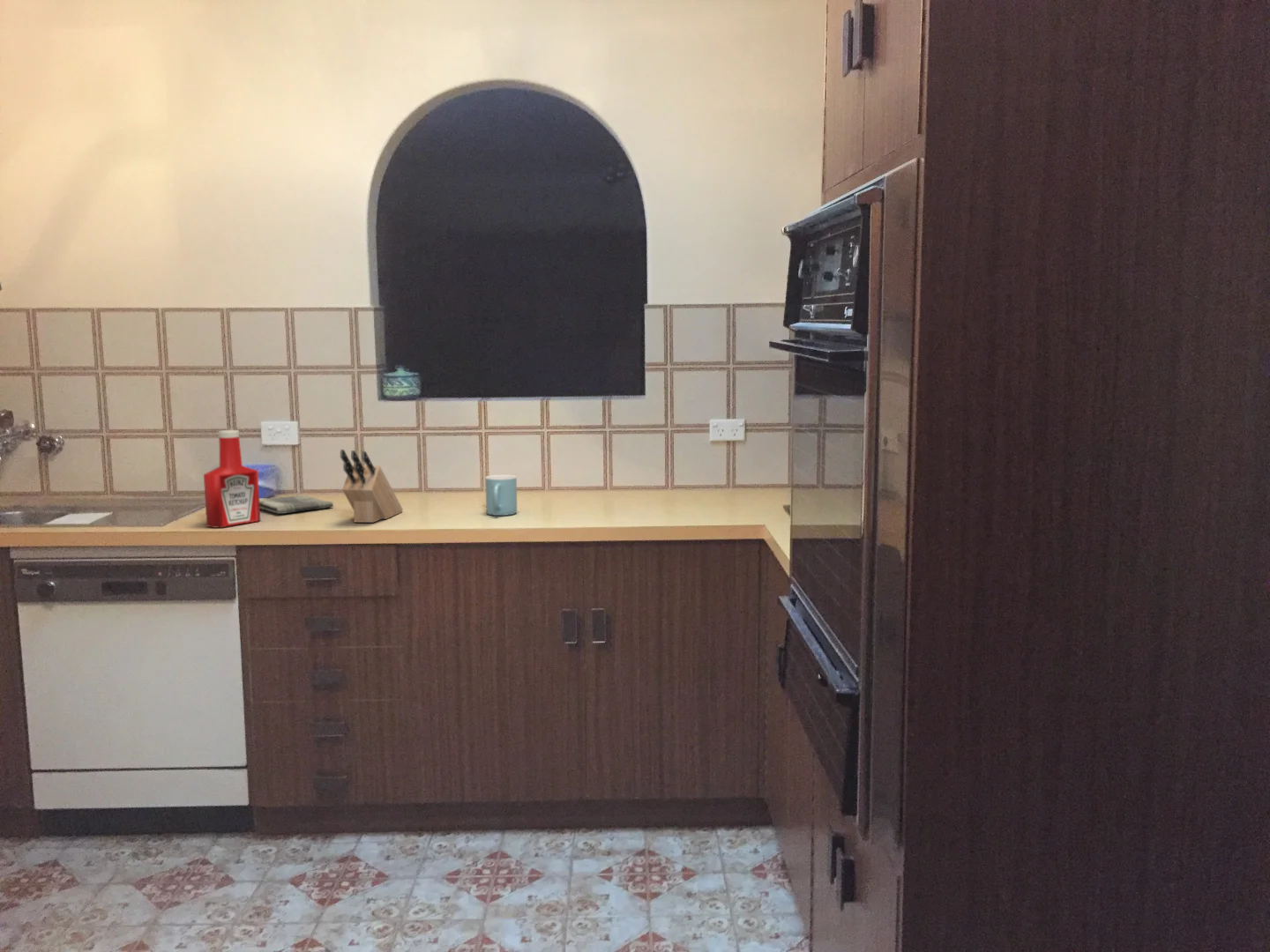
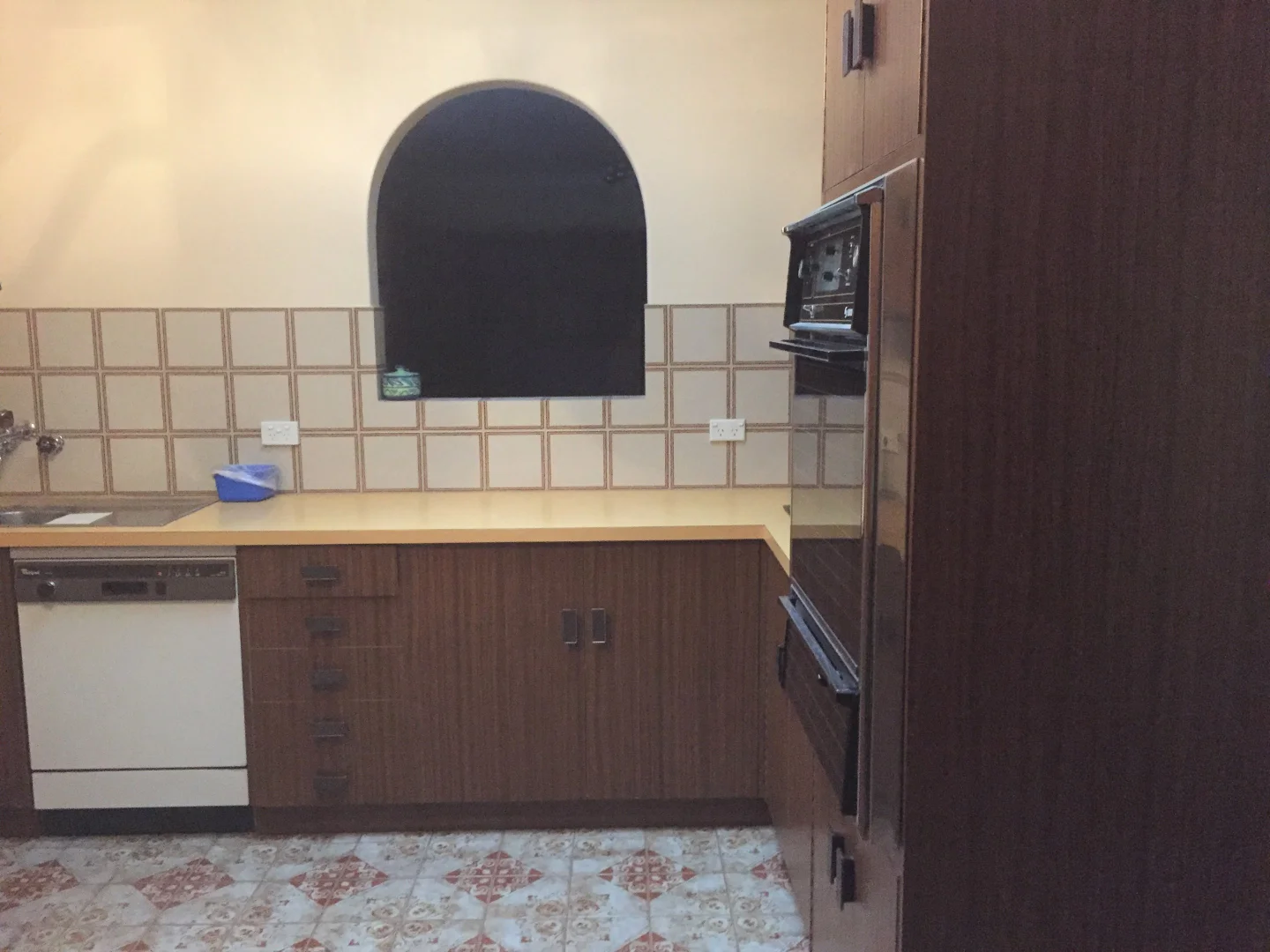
- mug [484,474,518,517]
- knife block [340,449,404,524]
- dish towel [259,494,334,515]
- soap bottle [203,429,261,529]
